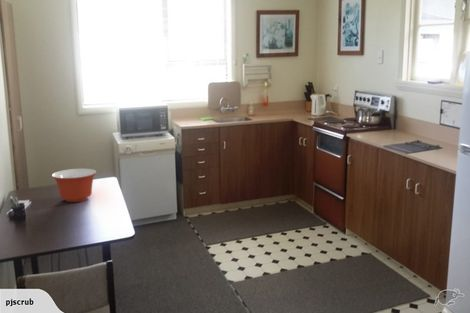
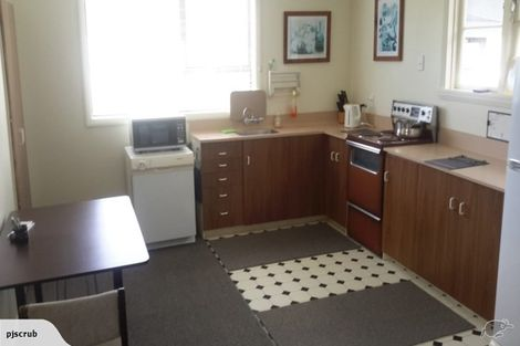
- mixing bowl [51,168,97,203]
